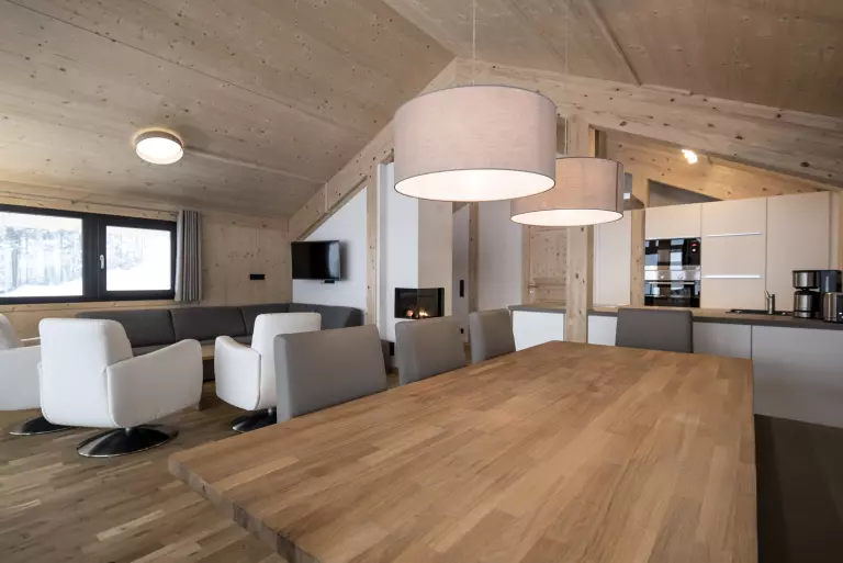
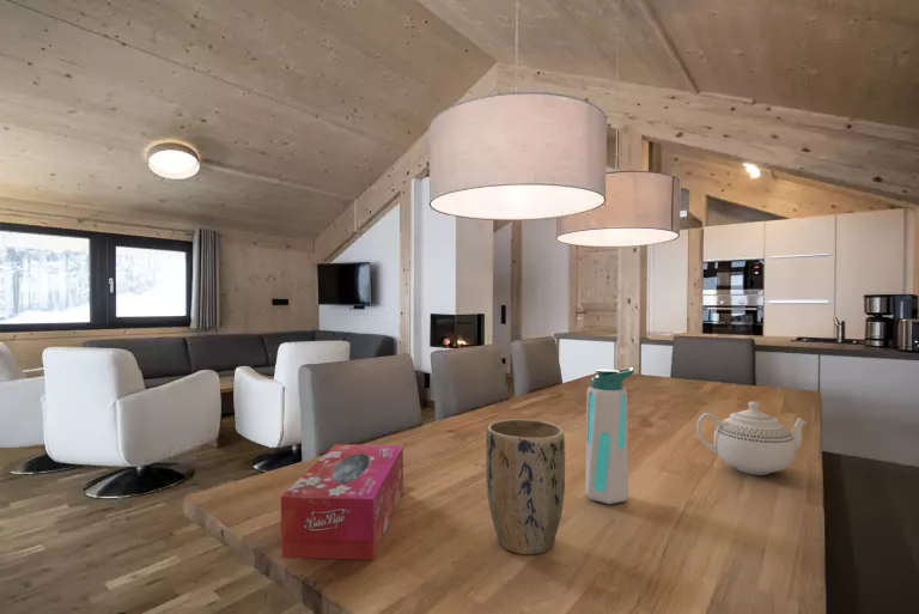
+ teapot [695,401,808,476]
+ tissue box [280,443,404,561]
+ water bottle [584,366,635,505]
+ plant pot [485,418,566,555]
